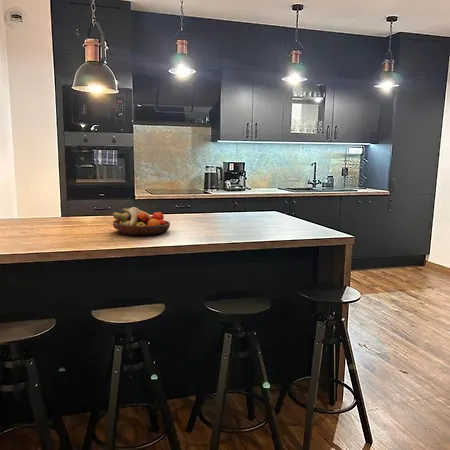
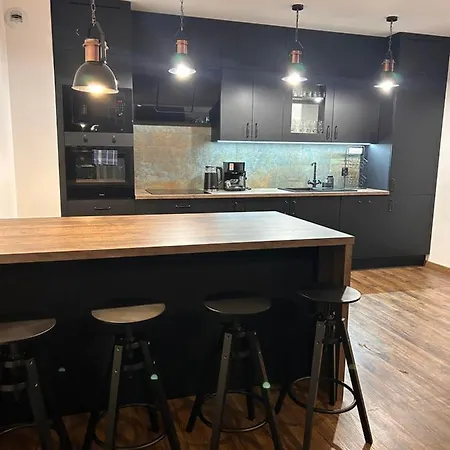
- fruit bowl [111,206,171,236]
